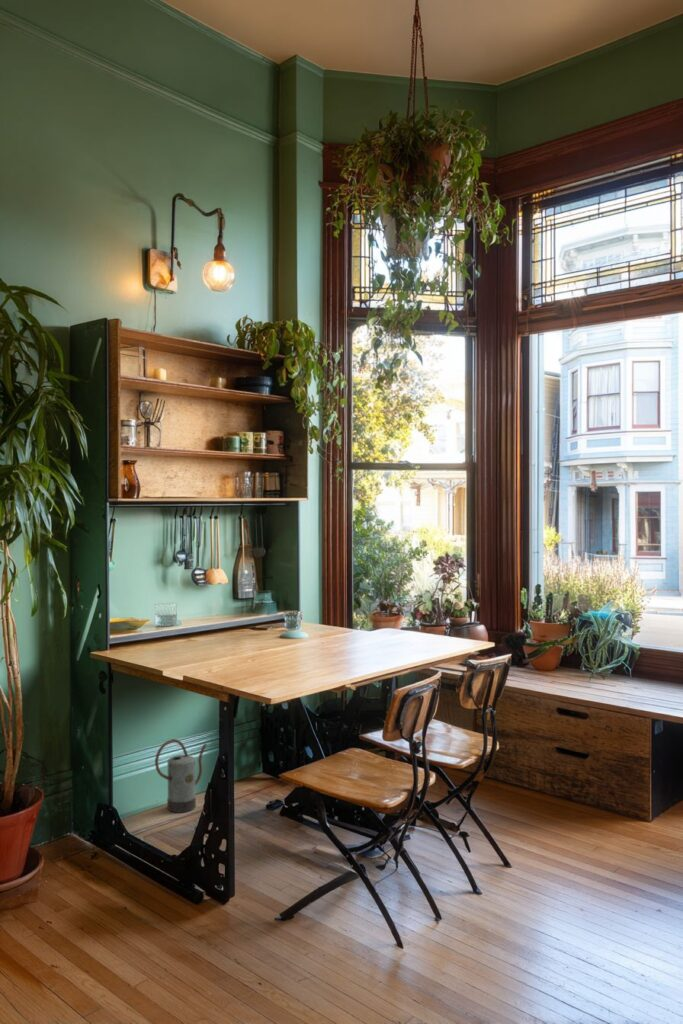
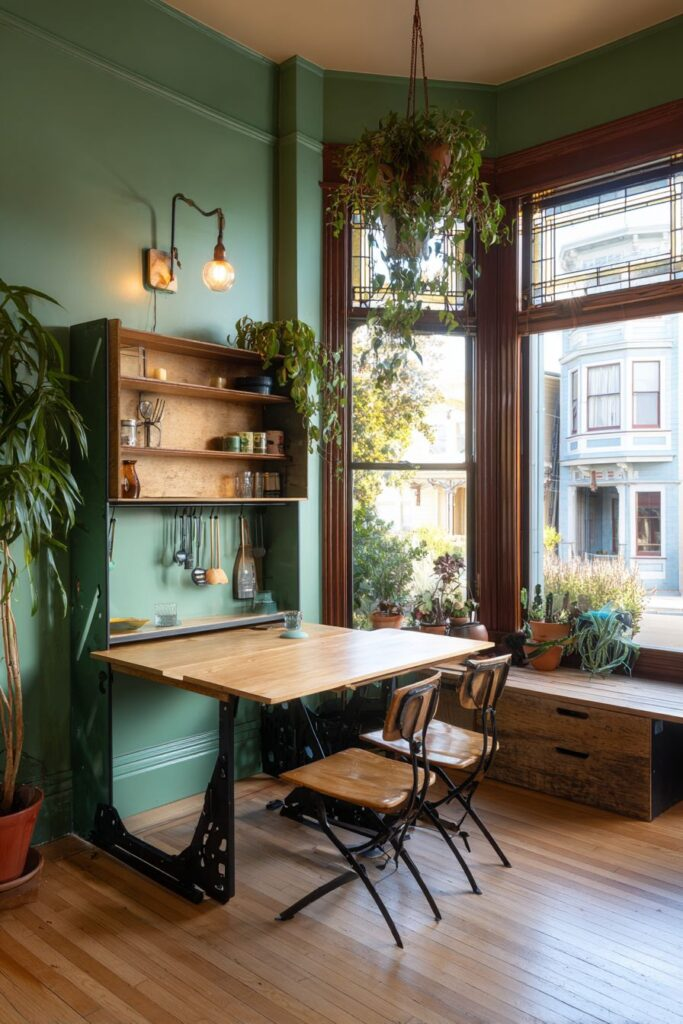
- watering can [154,738,208,814]
